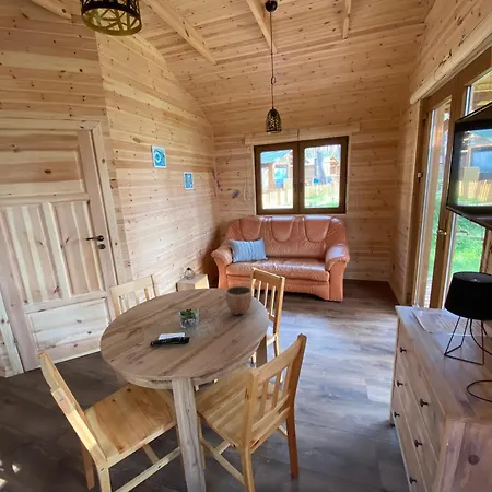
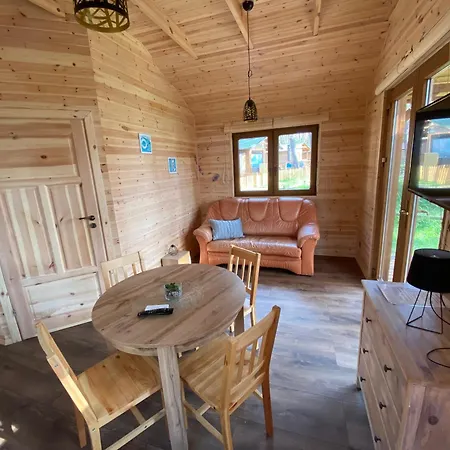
- decorative bowl [224,285,254,316]
